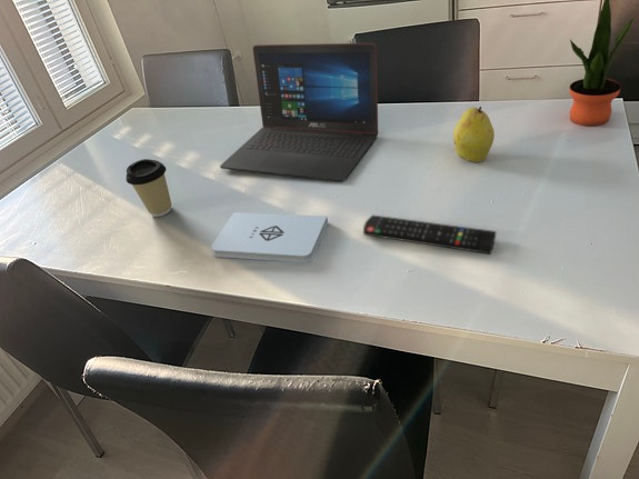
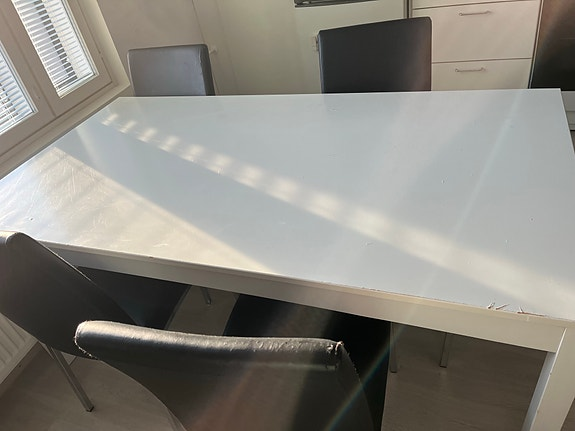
- fruit [452,106,496,163]
- notepad [210,211,329,263]
- coffee cup [124,158,172,218]
- remote control [362,213,498,255]
- laptop [219,42,379,182]
- potted plant [568,0,635,127]
